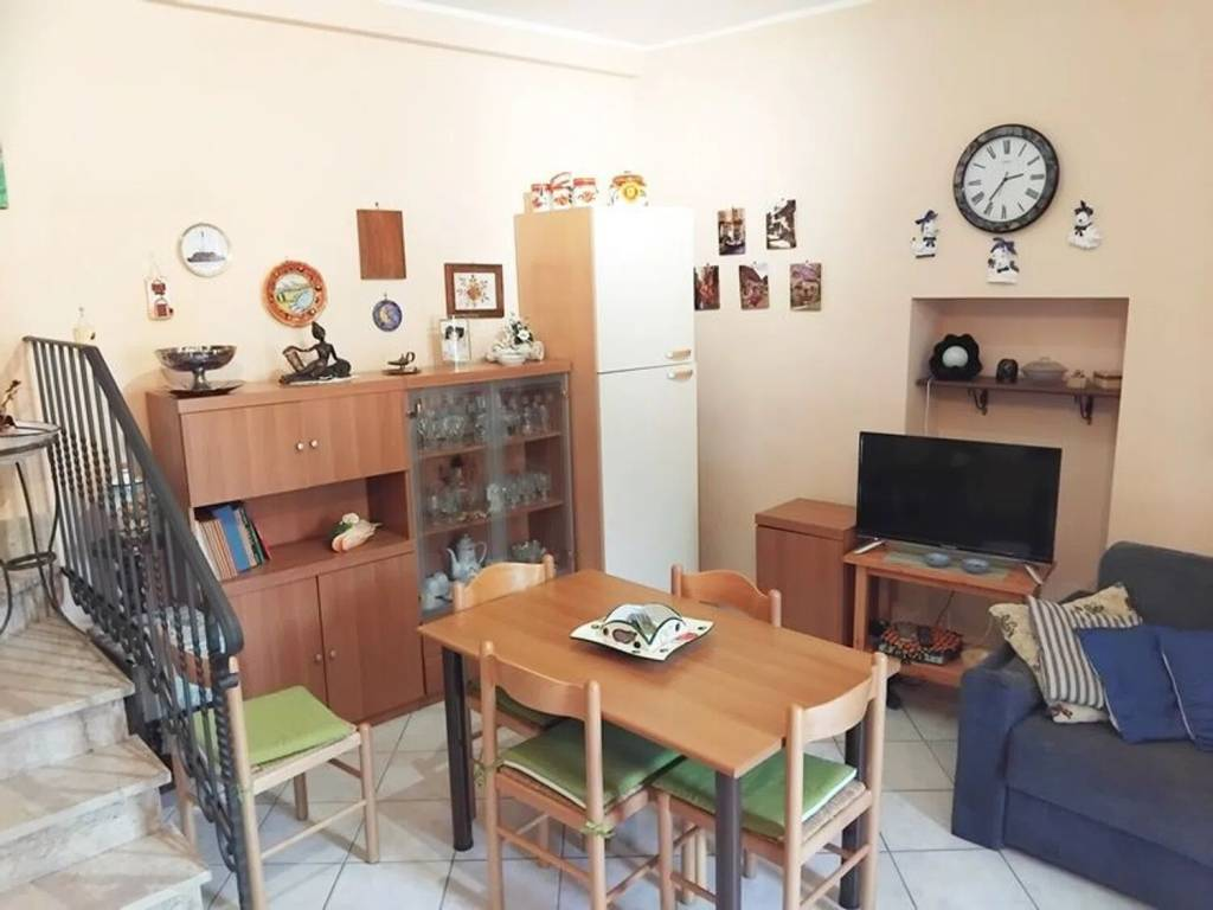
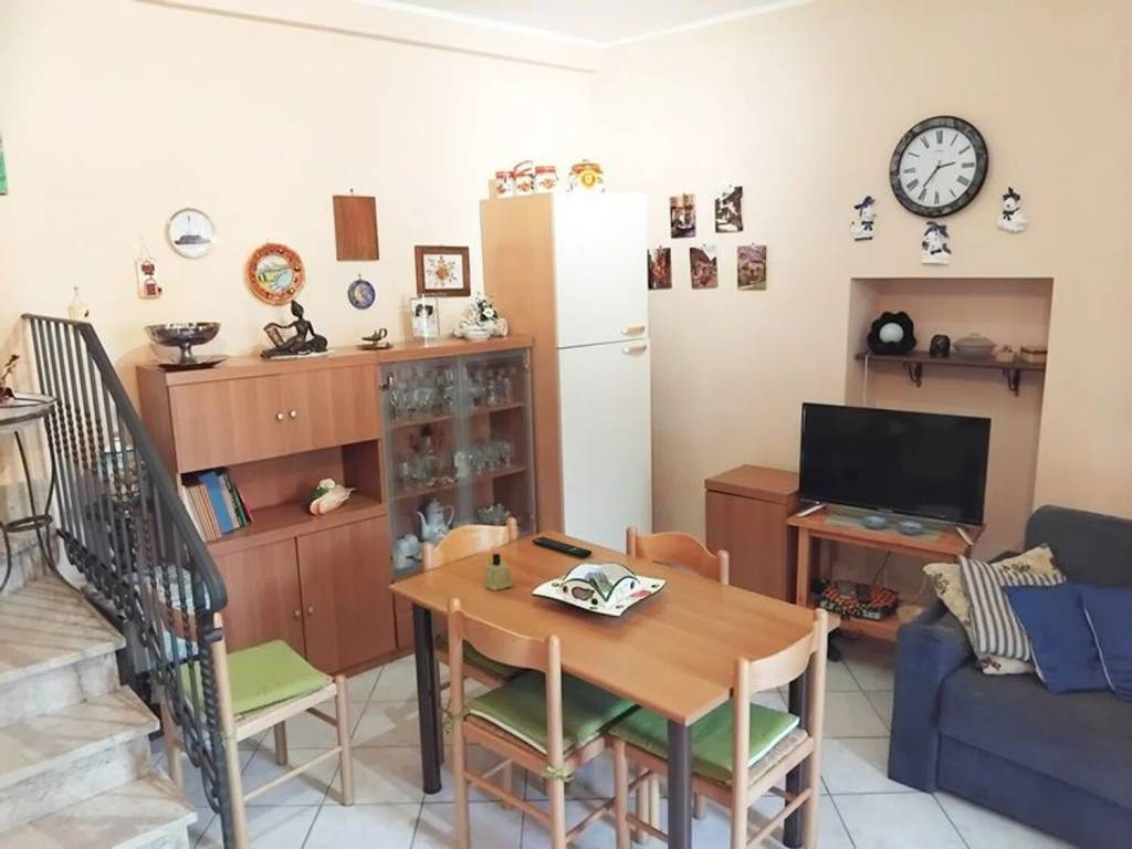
+ remote control [532,536,593,559]
+ candle [484,553,513,591]
